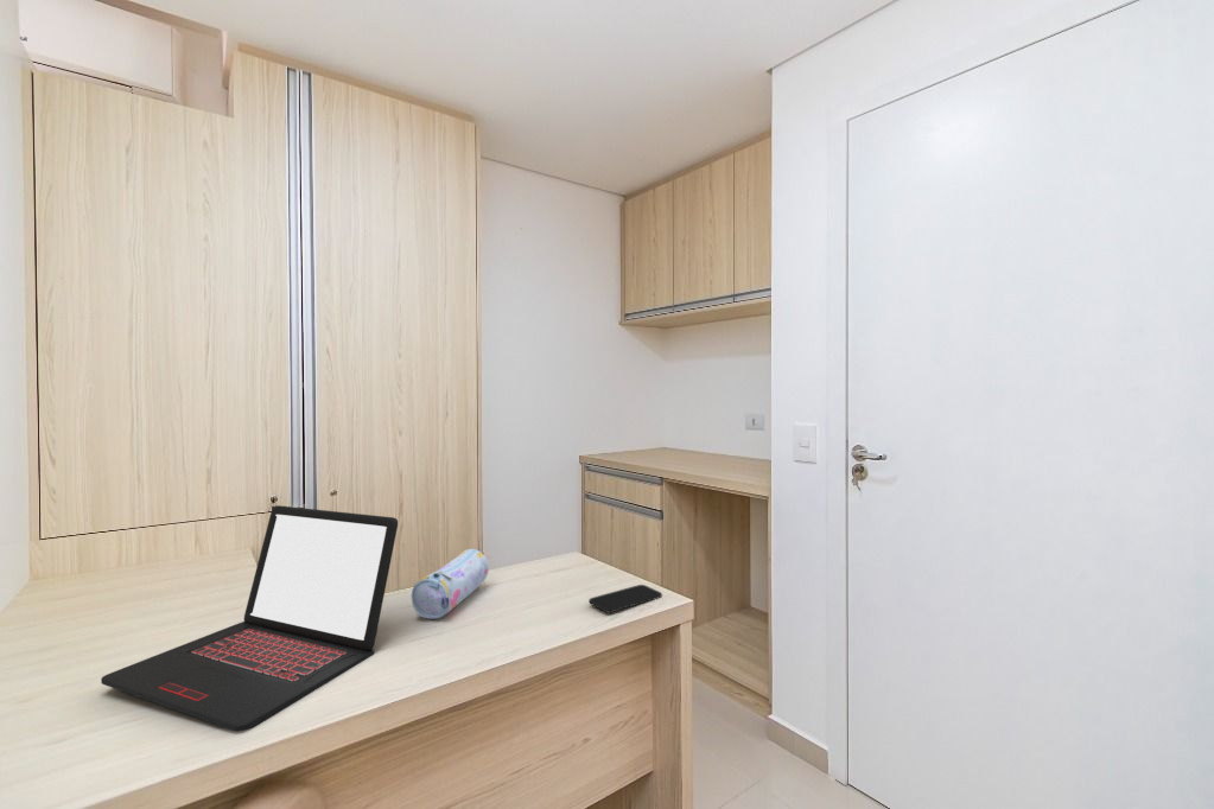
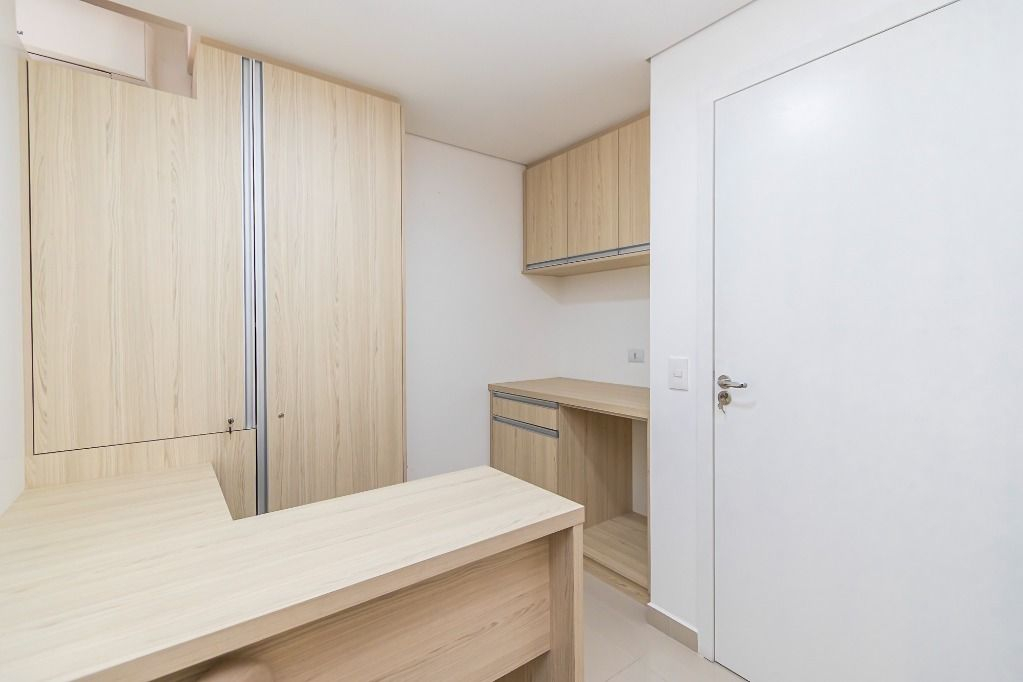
- smartphone [587,584,663,614]
- pencil case [411,548,490,620]
- laptop [100,504,399,733]
